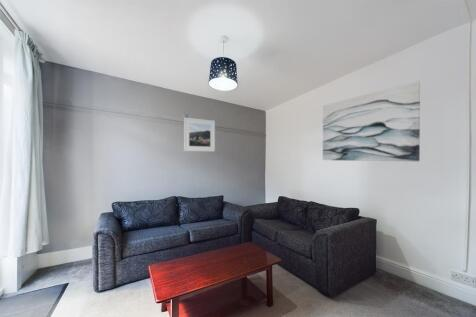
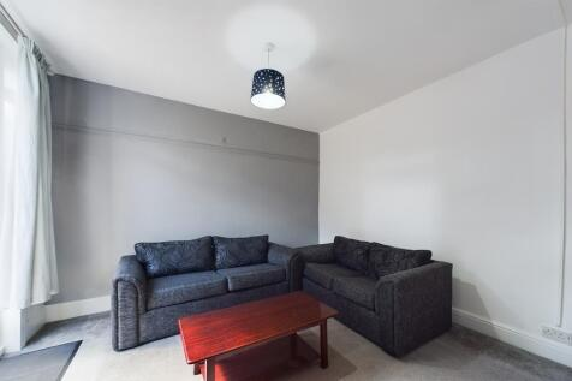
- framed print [183,116,216,153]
- wall art [322,80,421,163]
